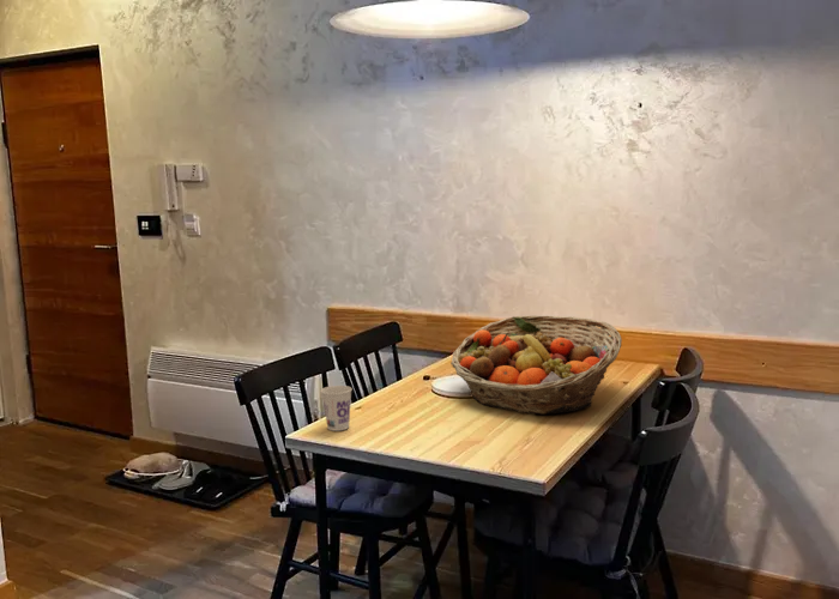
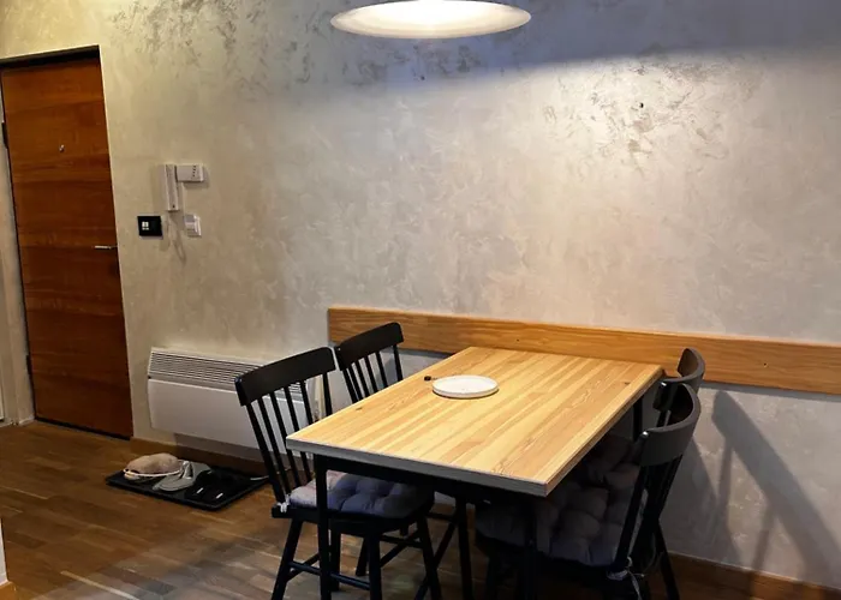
- fruit basket [449,314,623,416]
- cup [319,385,354,432]
